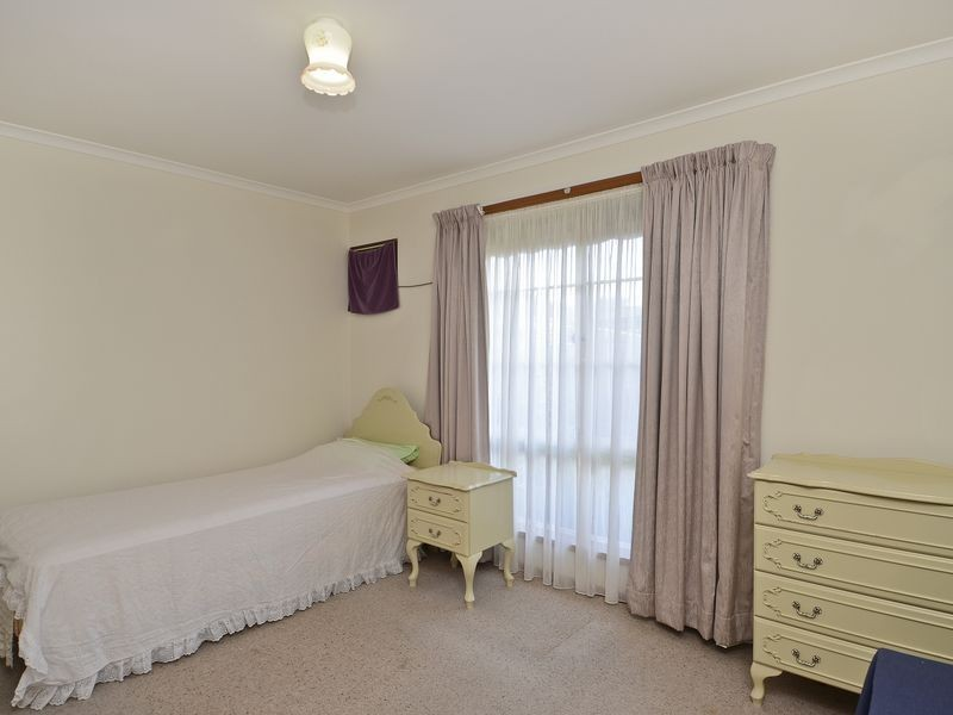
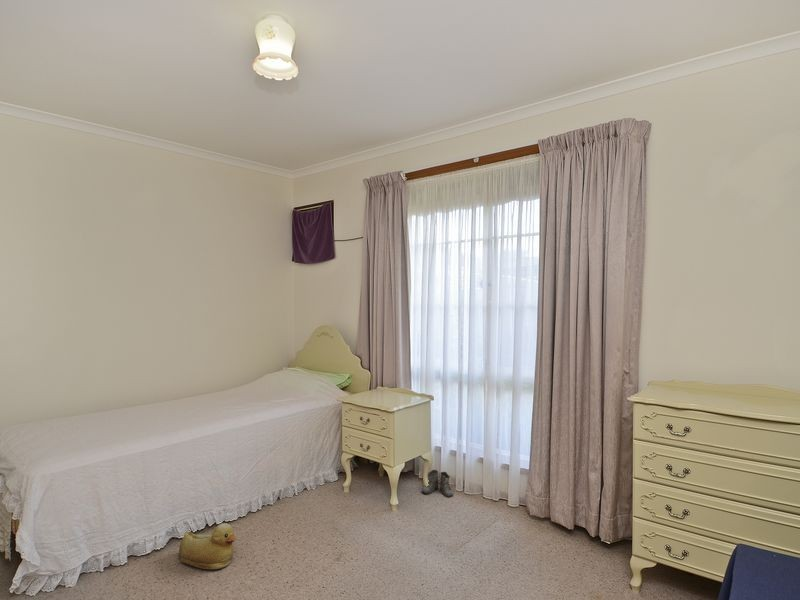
+ boots [421,469,454,499]
+ rubber duck [178,522,237,570]
